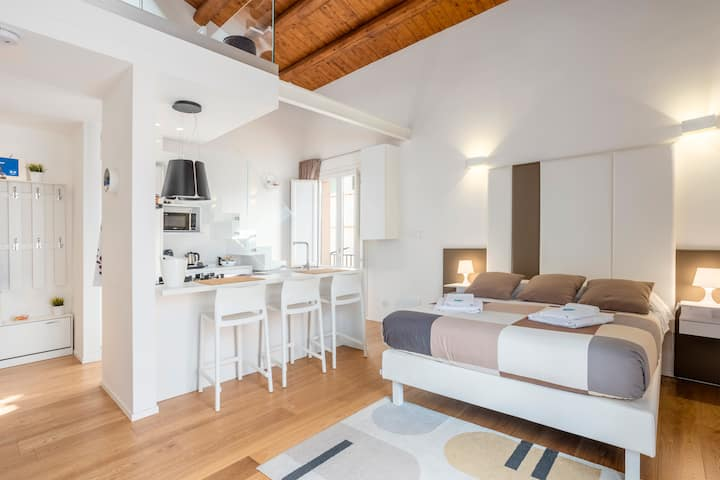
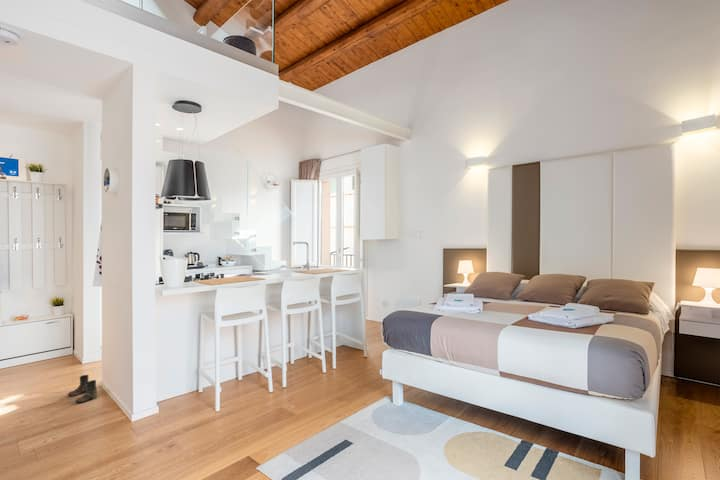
+ boots [66,374,98,404]
